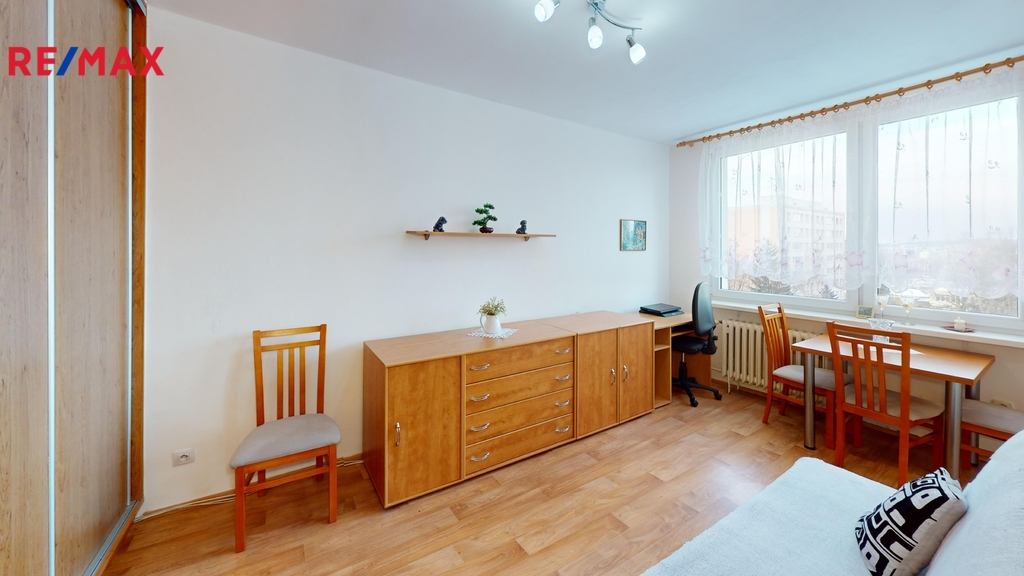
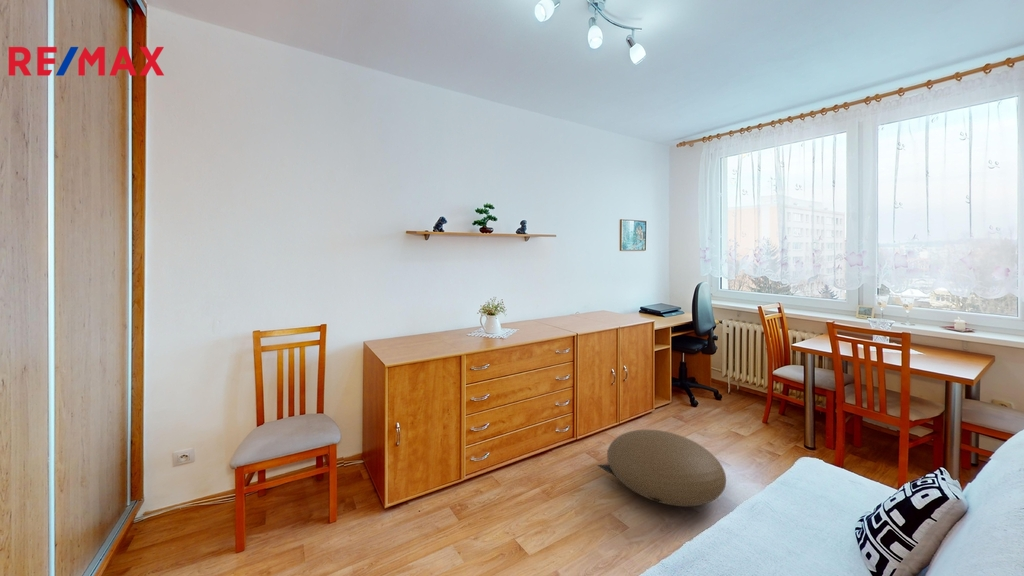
+ pouf [596,429,727,507]
